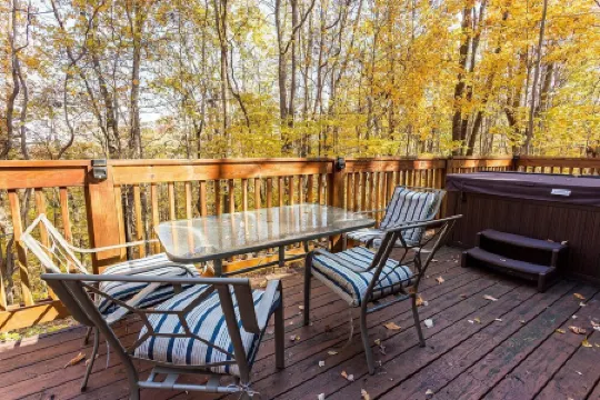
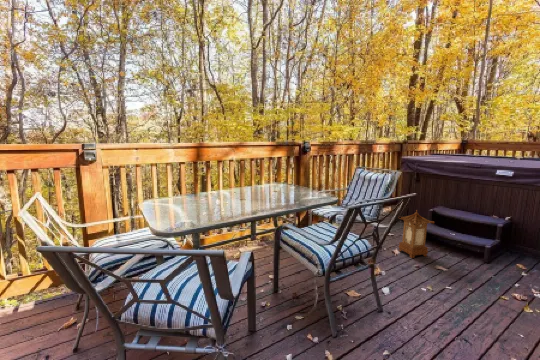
+ lantern [398,209,435,259]
